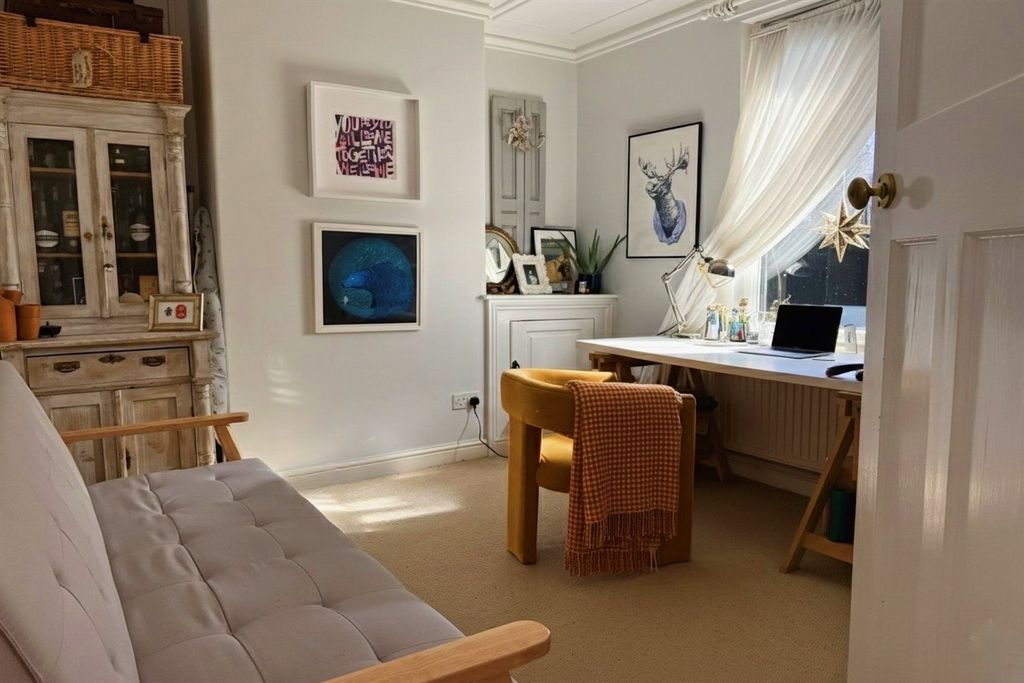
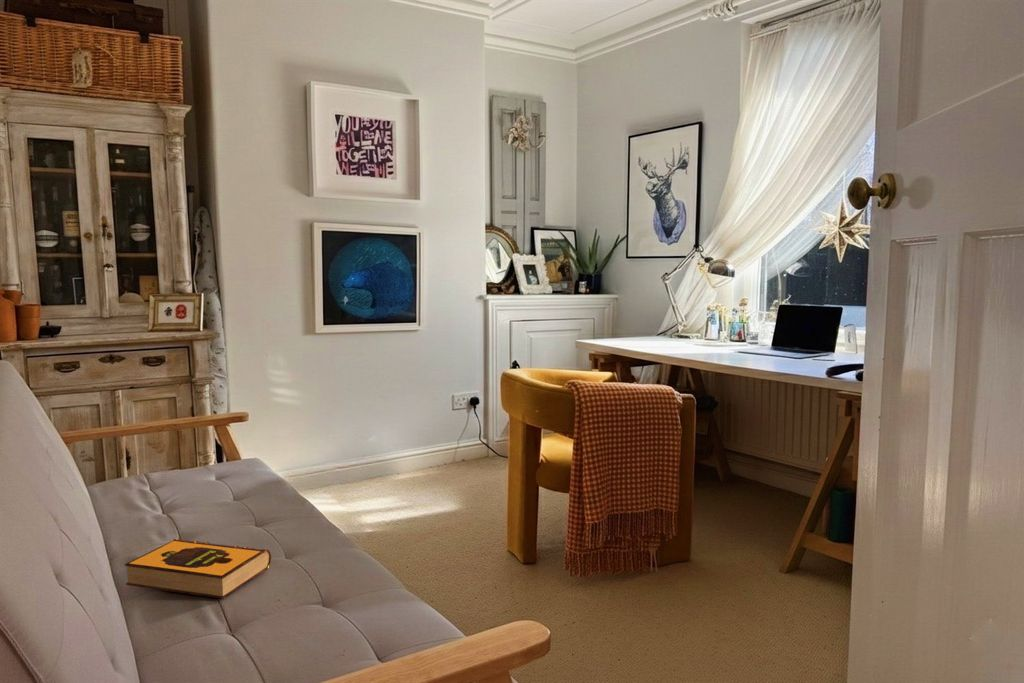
+ hardback book [124,538,272,600]
